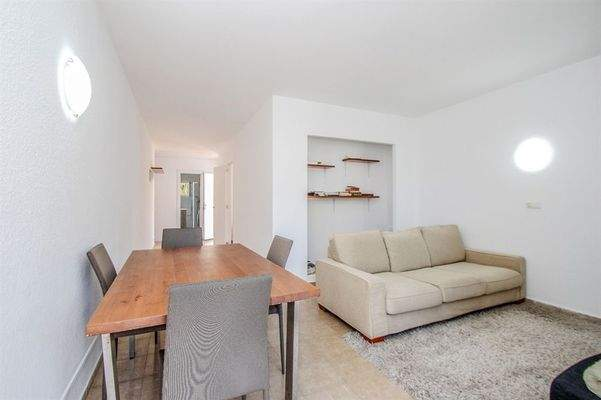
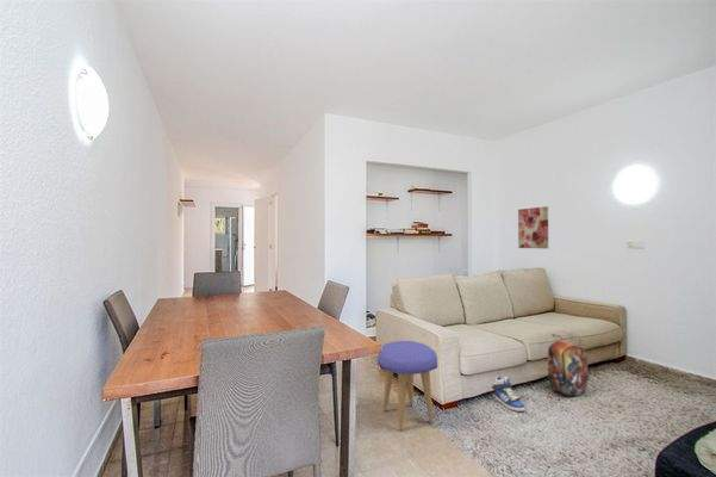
+ wall art [517,205,549,249]
+ sneaker [491,376,525,413]
+ stool [376,340,438,432]
+ backpack [547,333,591,397]
